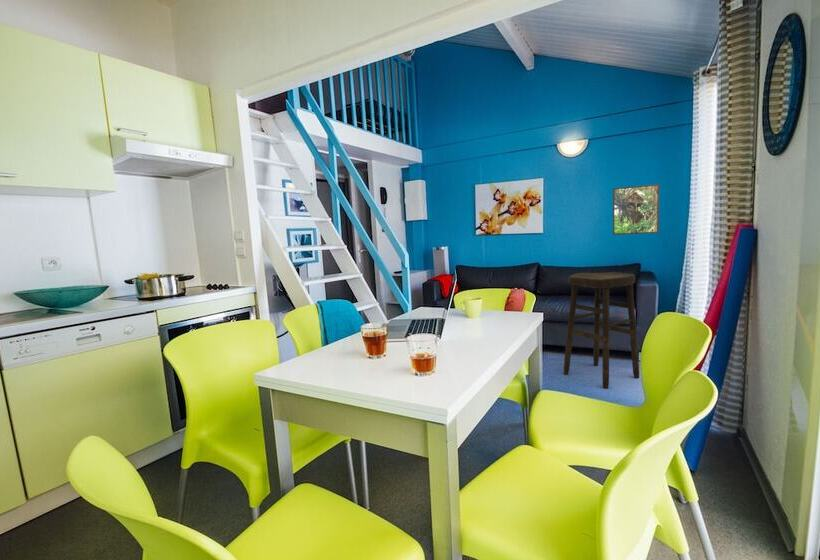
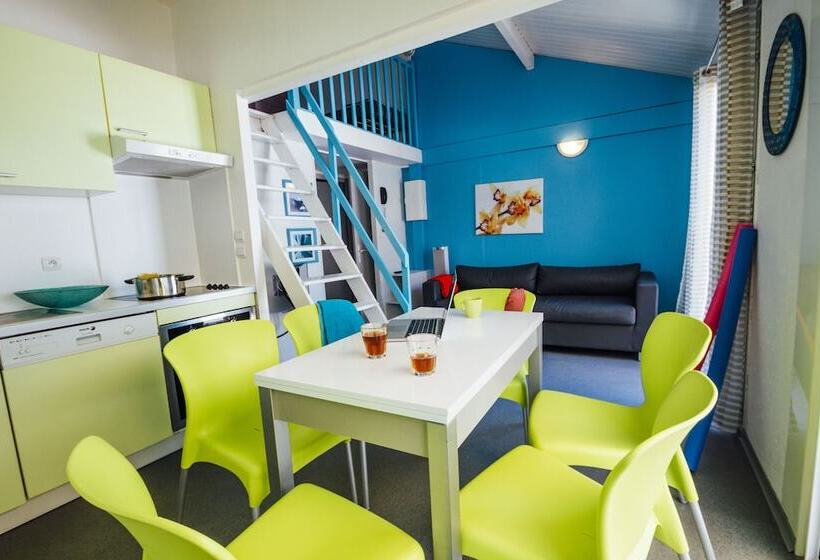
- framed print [612,183,661,236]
- stool [563,271,640,390]
